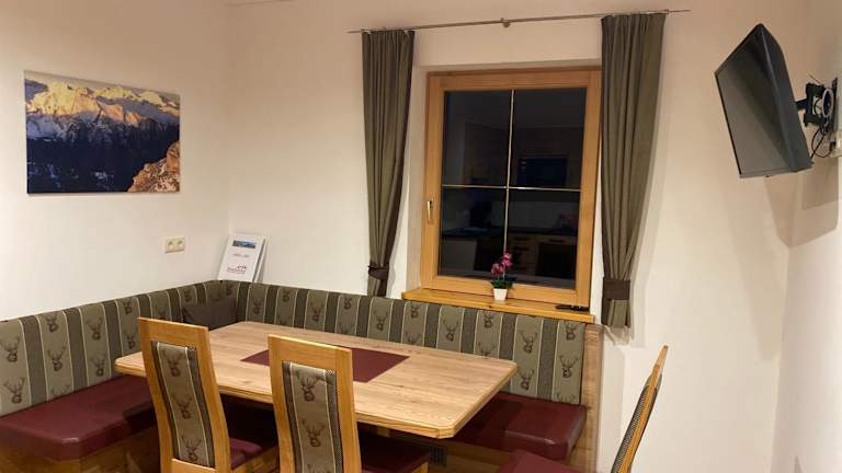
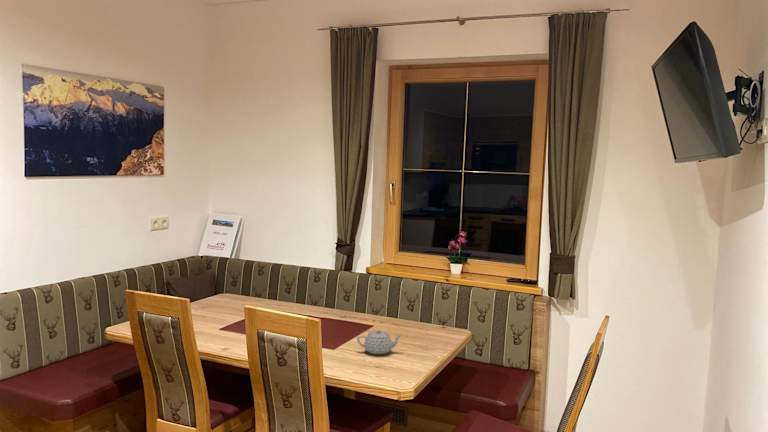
+ teapot [356,328,403,355]
